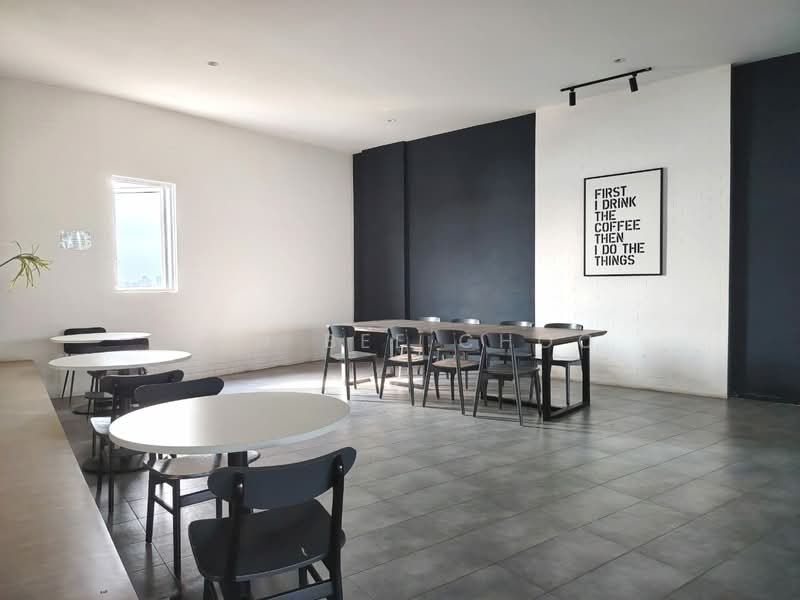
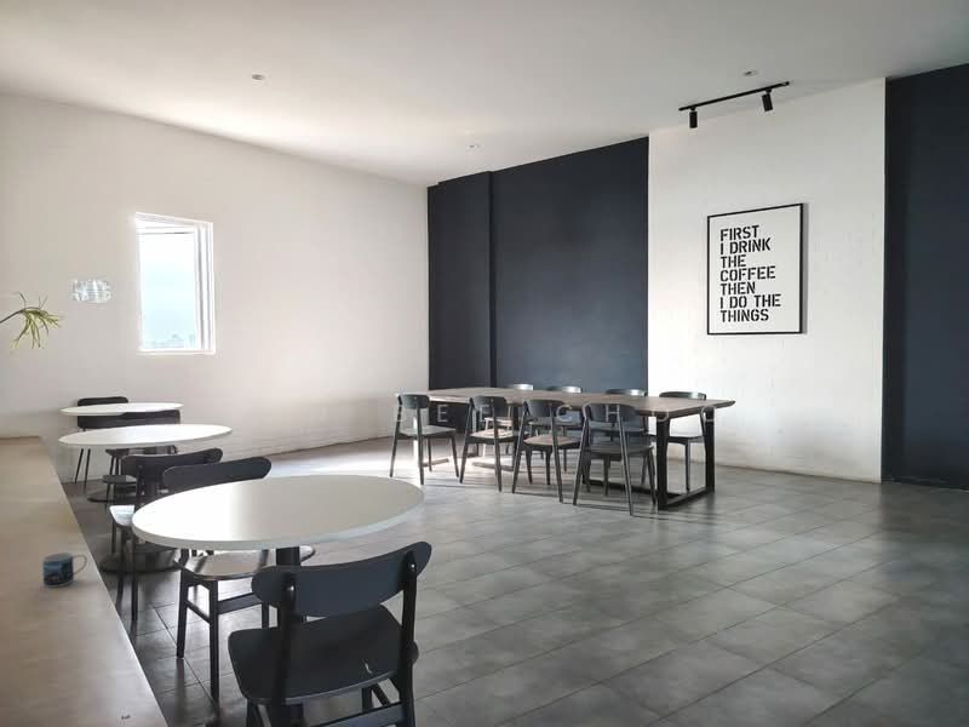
+ mug [42,551,88,589]
